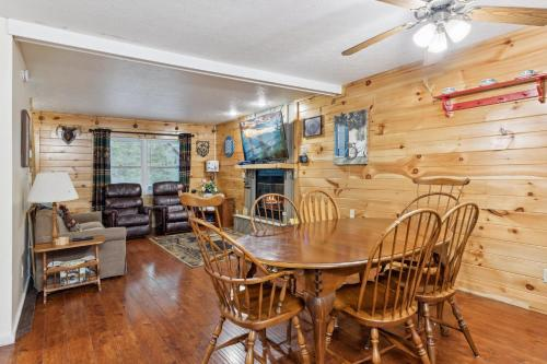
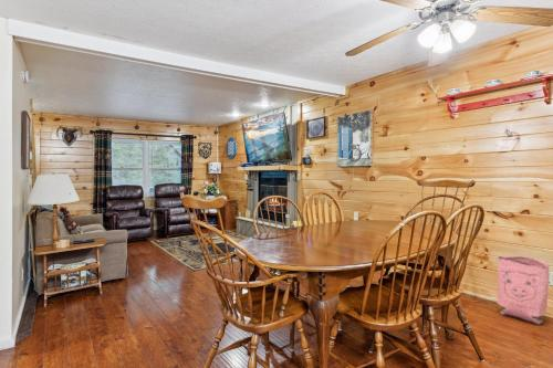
+ bag [495,255,551,326]
